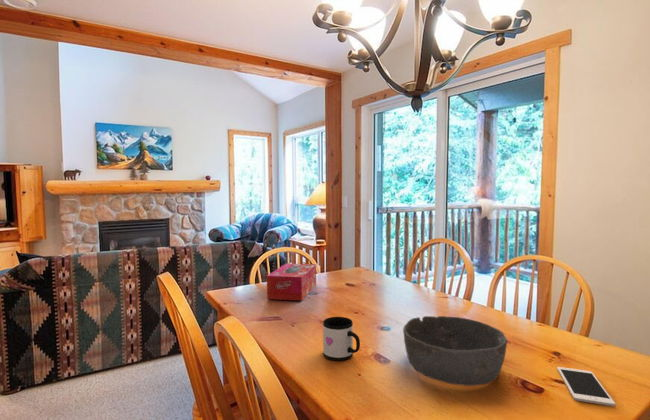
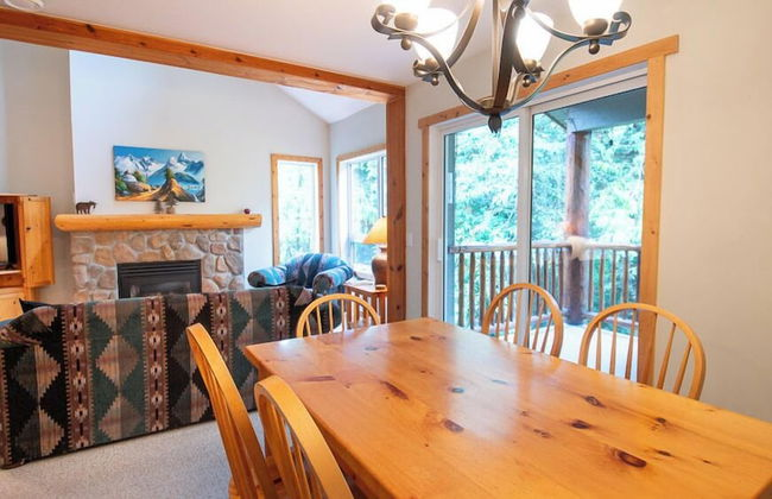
- cell phone [556,366,616,407]
- mug [322,316,361,361]
- bowl [402,315,508,387]
- tissue box [266,262,317,302]
